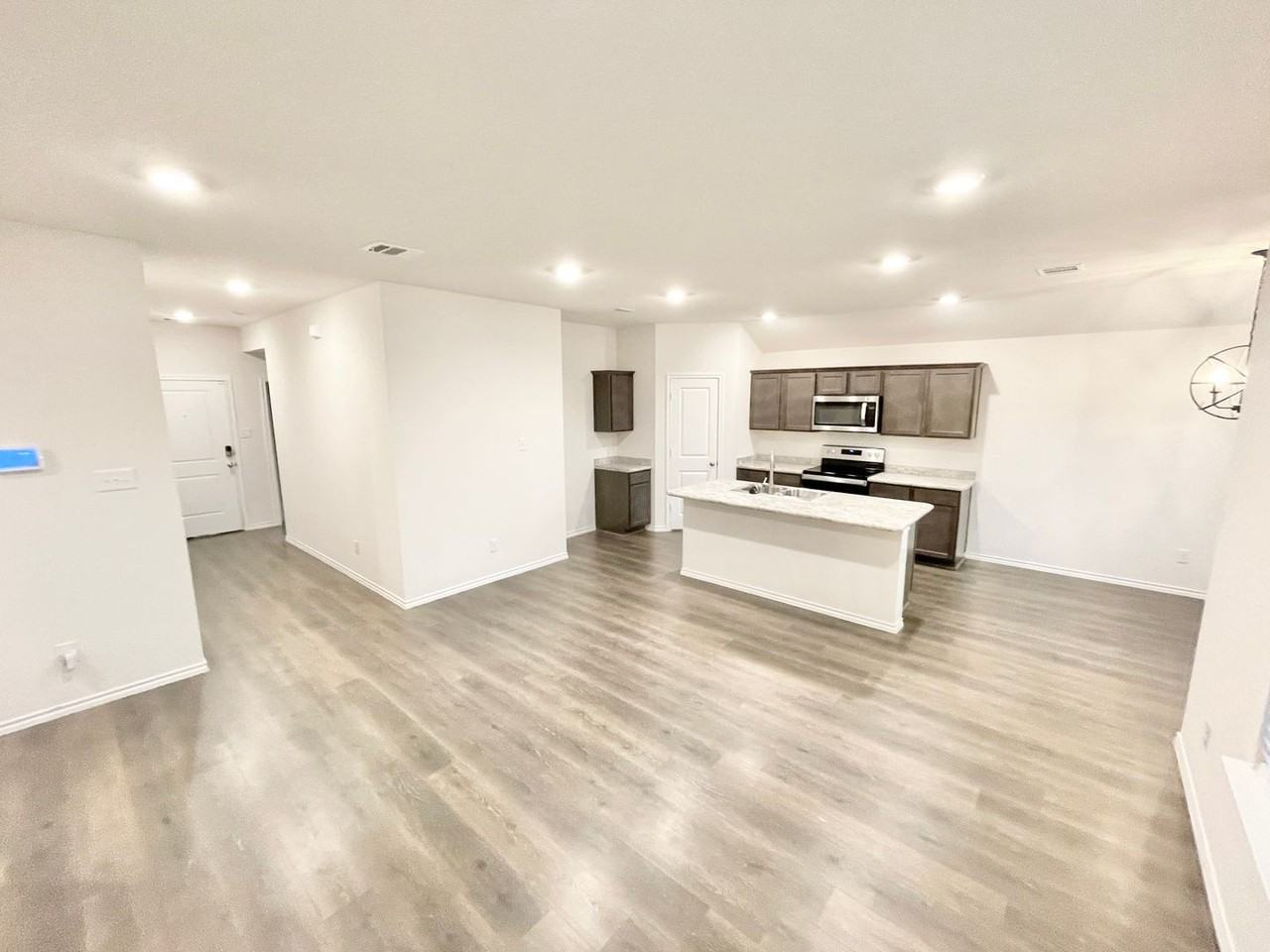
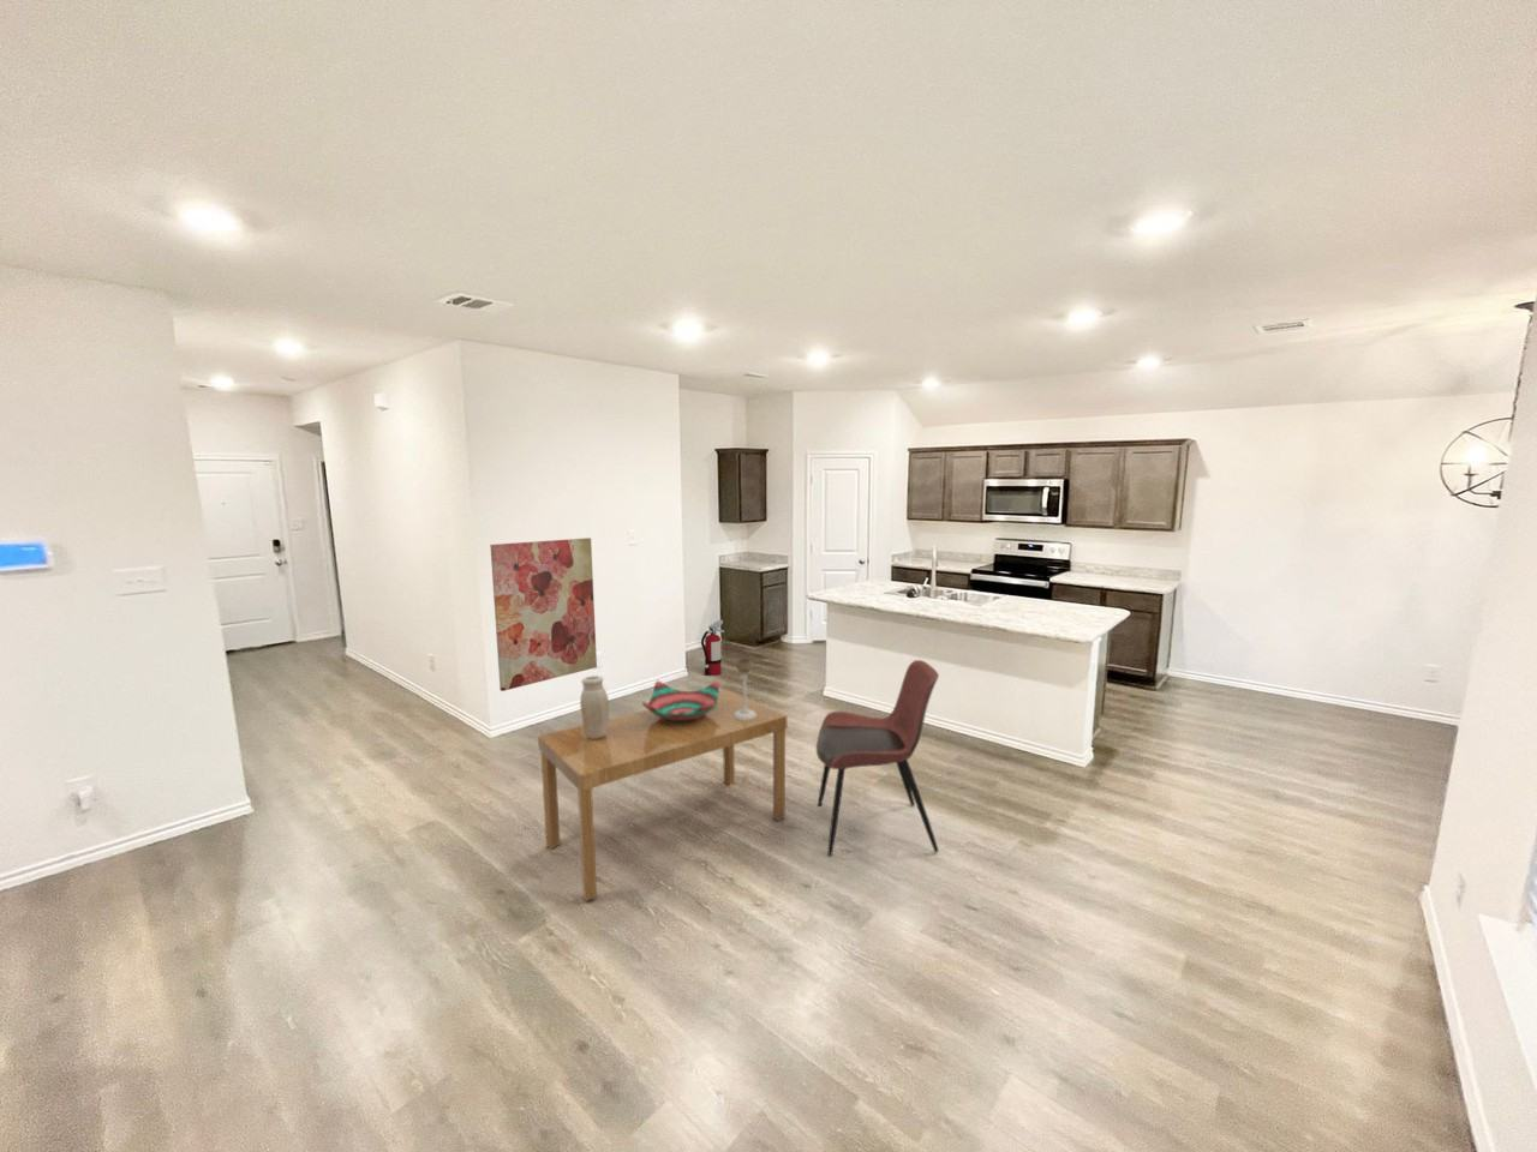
+ fire extinguisher [700,620,725,676]
+ candle holder [733,657,756,720]
+ dining table [537,690,788,903]
+ vase [578,674,633,739]
+ decorative bowl [641,679,720,722]
+ wall art [489,536,598,692]
+ dining chair [816,658,940,857]
